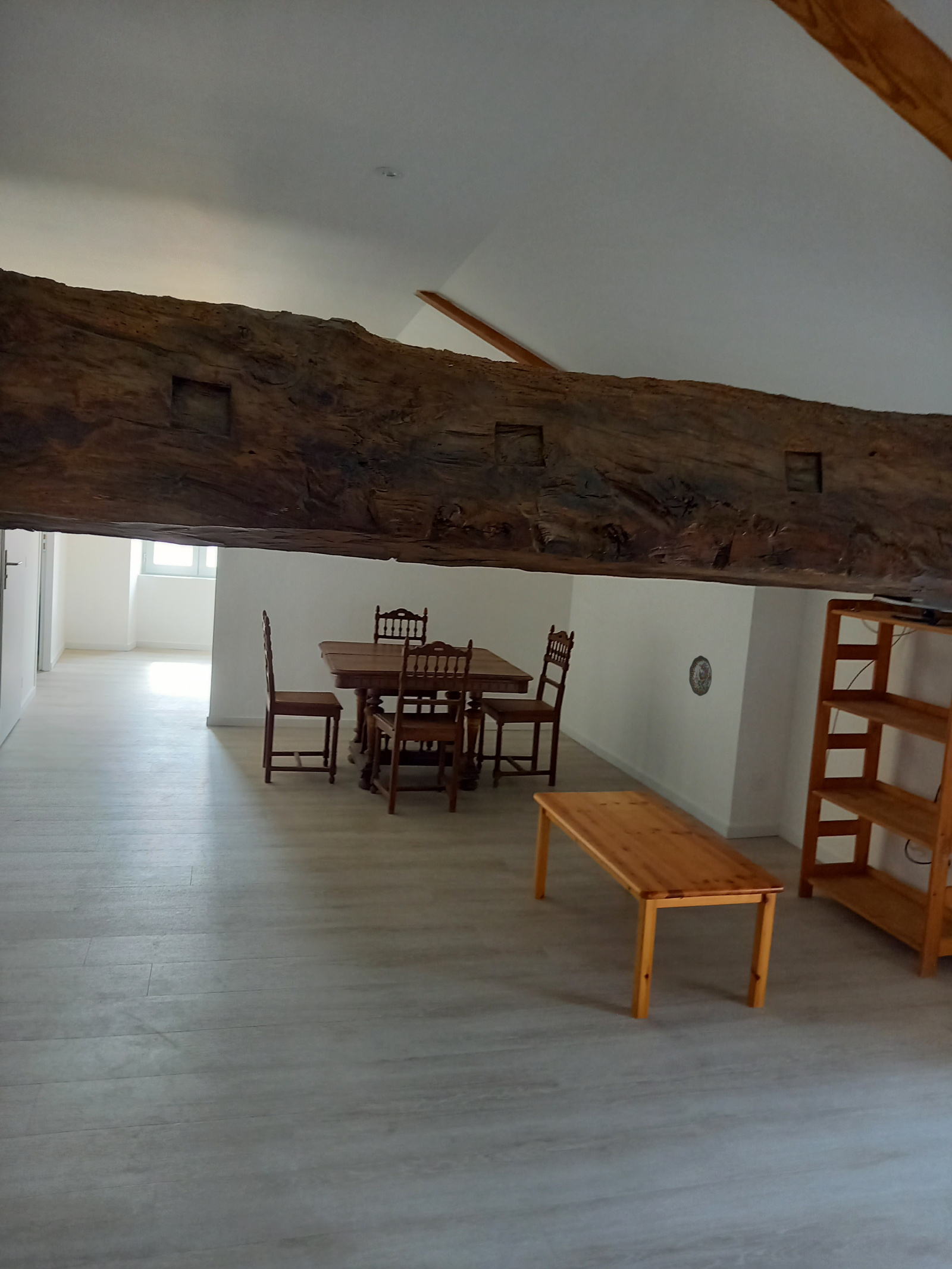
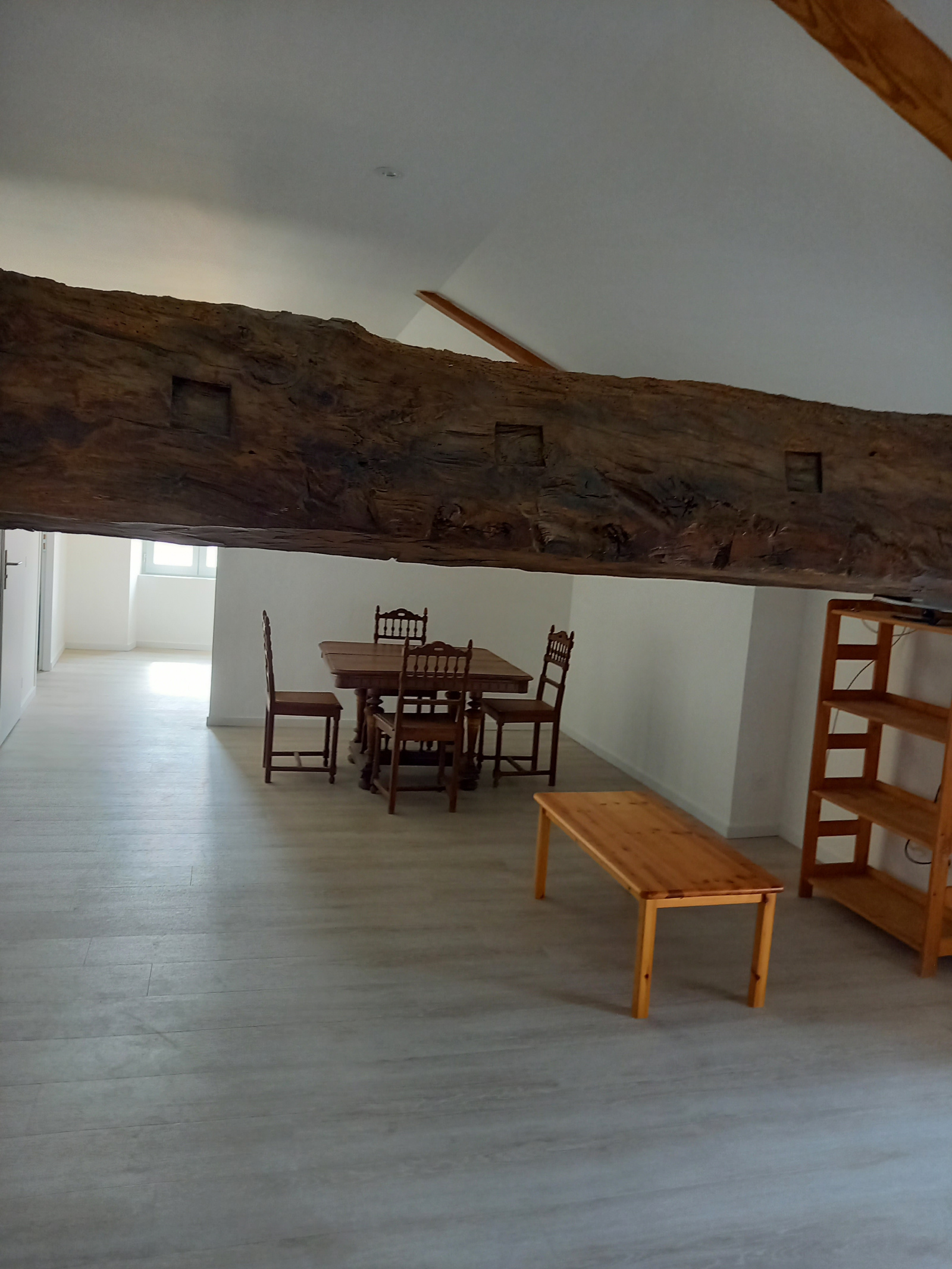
- decorative plate [688,655,712,697]
